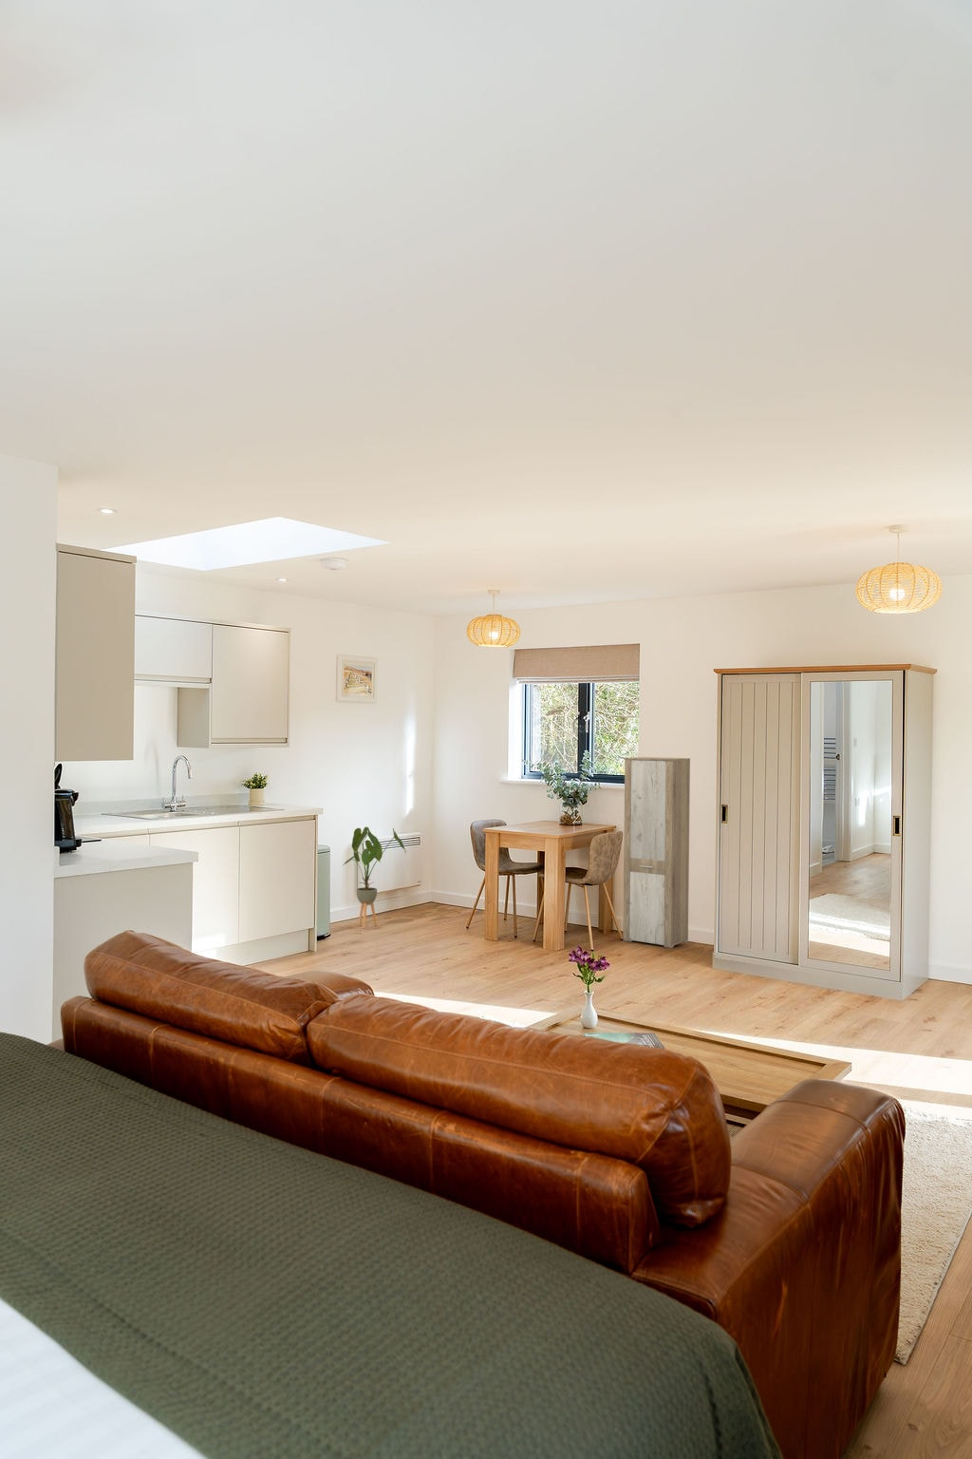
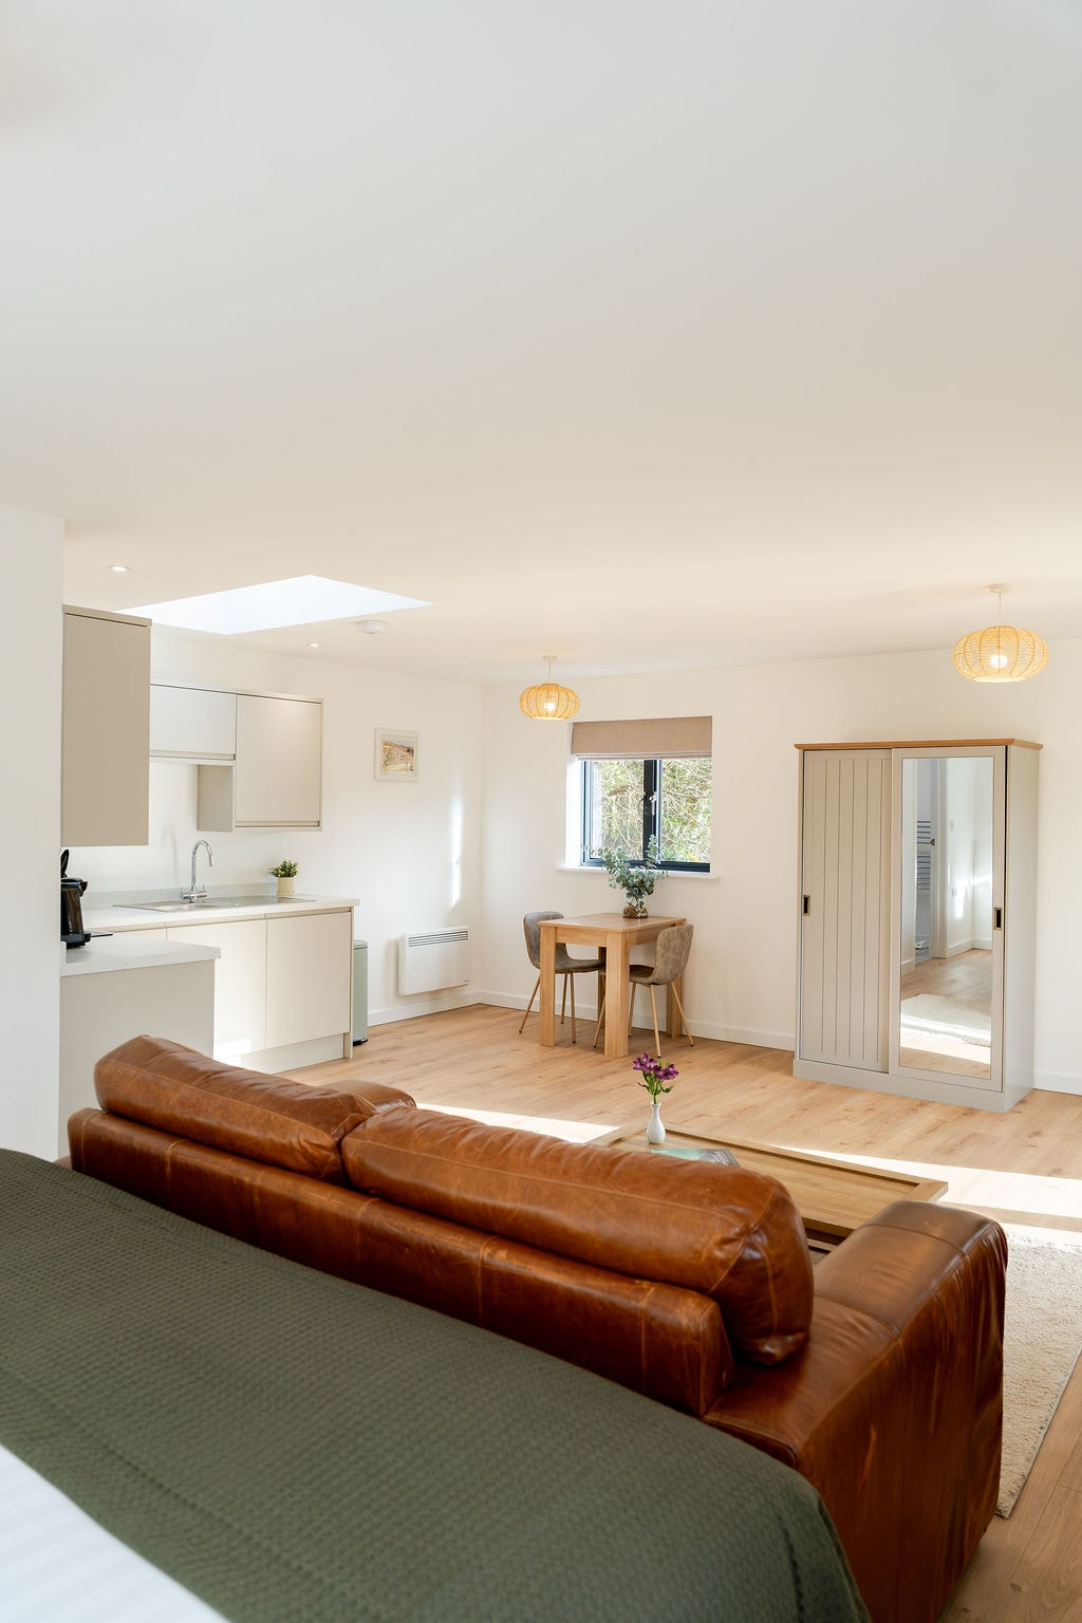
- house plant [343,825,407,929]
- cabinet [622,757,691,949]
